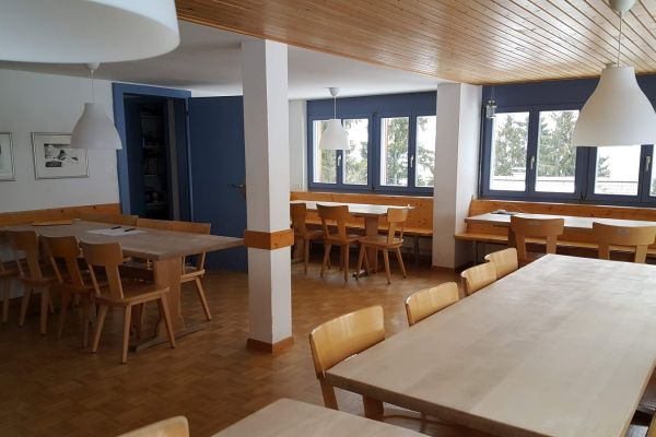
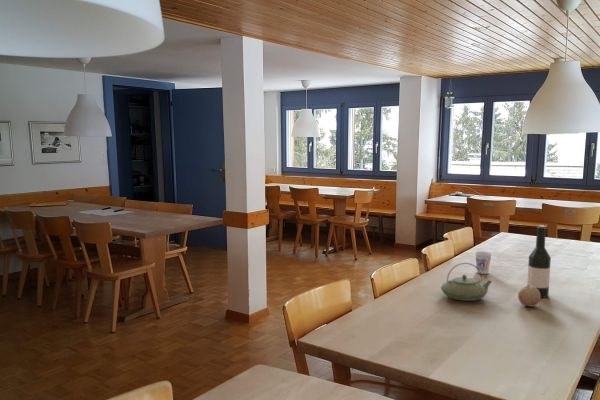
+ wine bottle [526,225,552,299]
+ fruit [517,285,541,308]
+ teapot [440,262,493,302]
+ cup [474,251,493,275]
